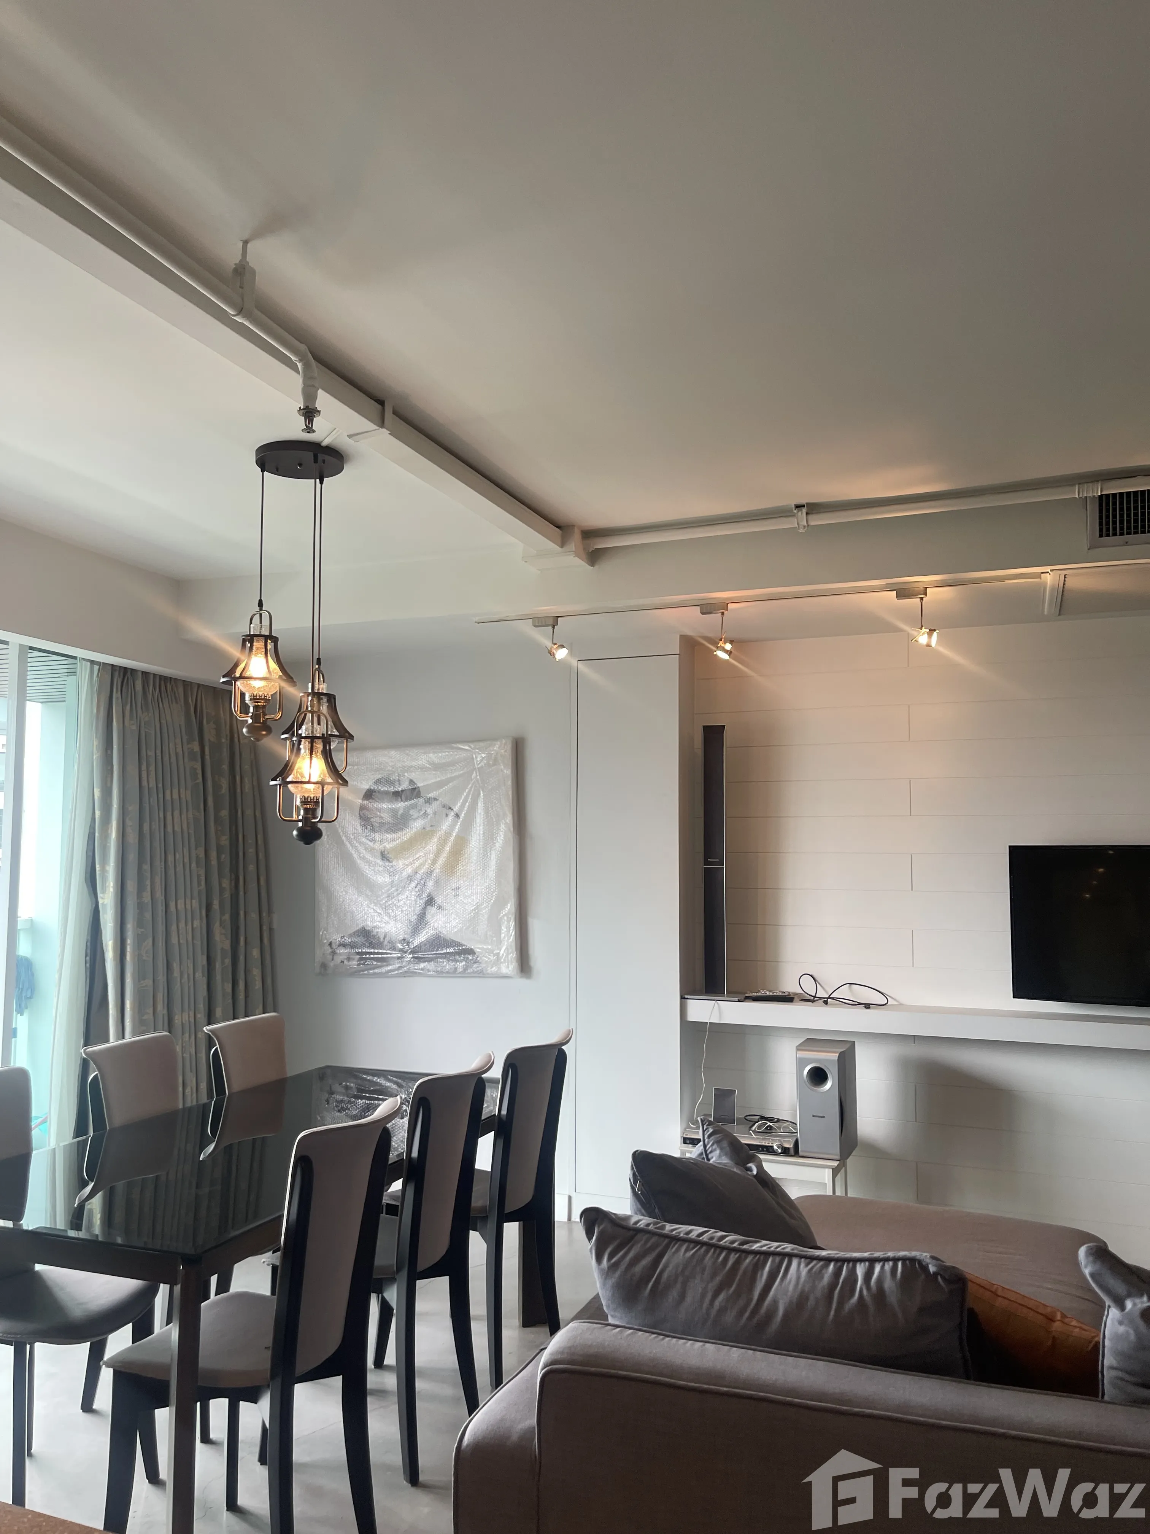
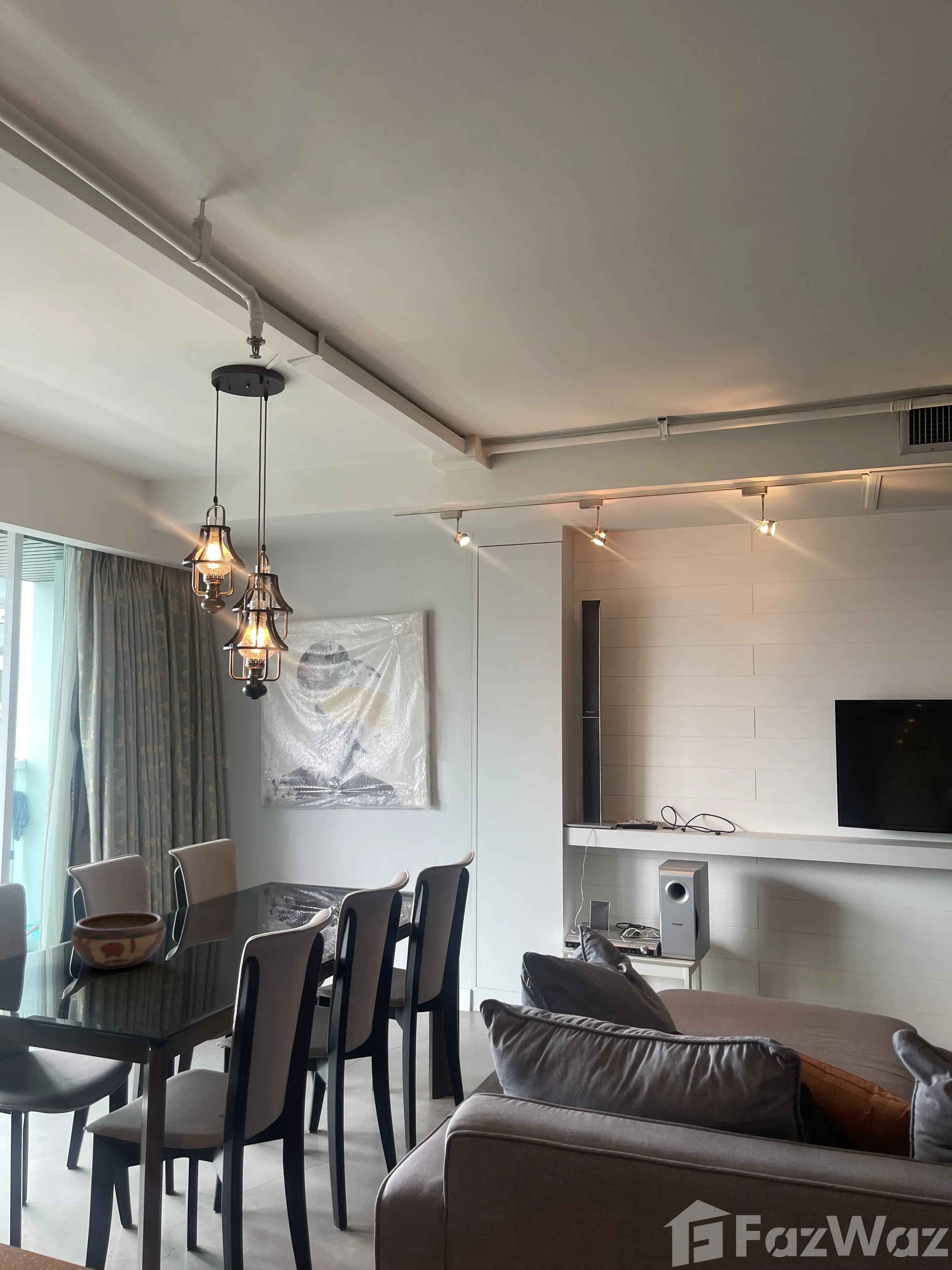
+ decorative bowl [71,912,166,970]
